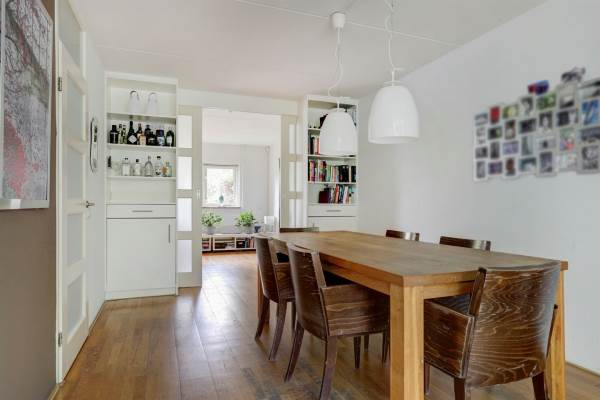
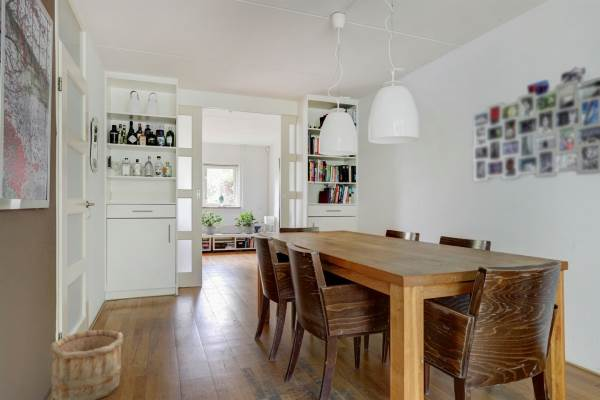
+ wooden bucket [49,329,124,400]
